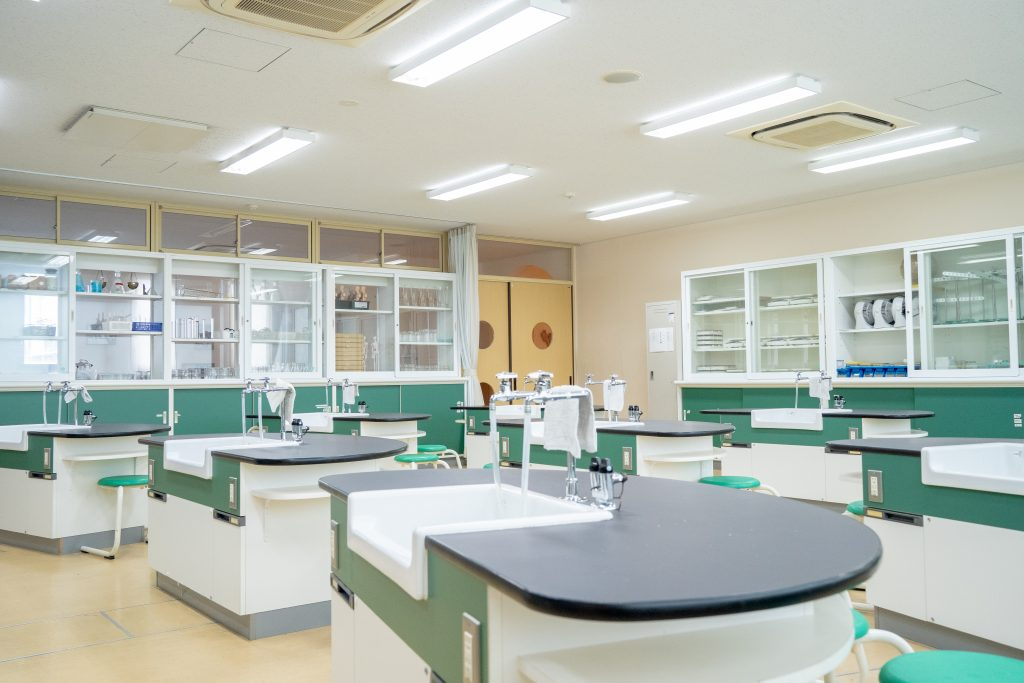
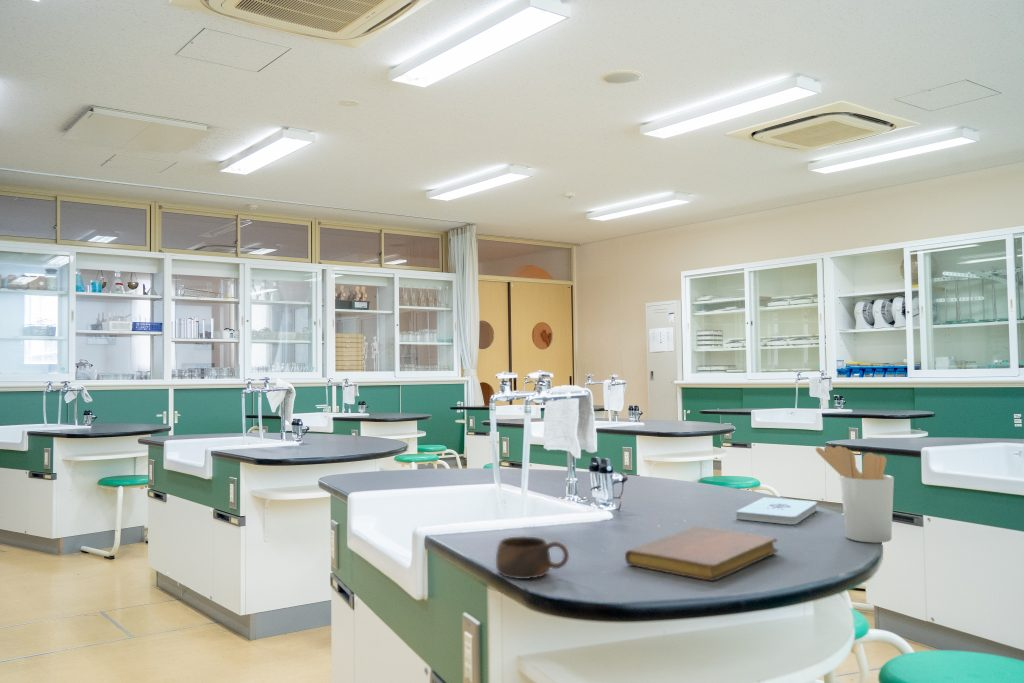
+ notebook [624,525,779,582]
+ cup [495,535,570,580]
+ utensil holder [815,445,895,544]
+ notepad [735,496,818,525]
